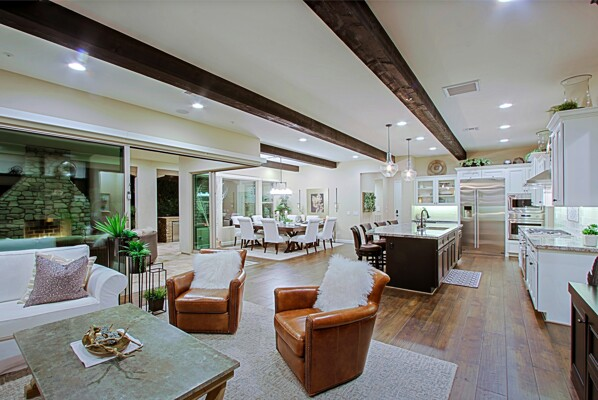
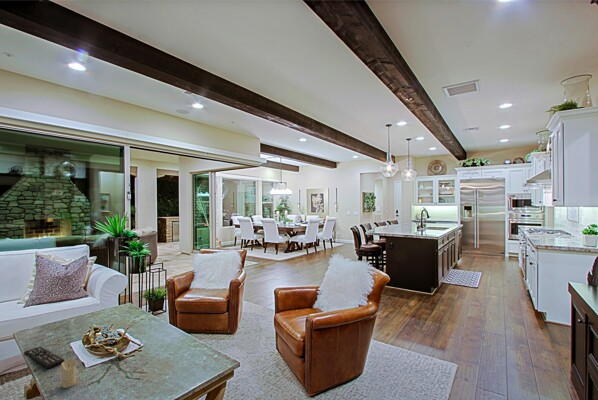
+ candle [60,357,78,389]
+ remote control [23,345,65,370]
